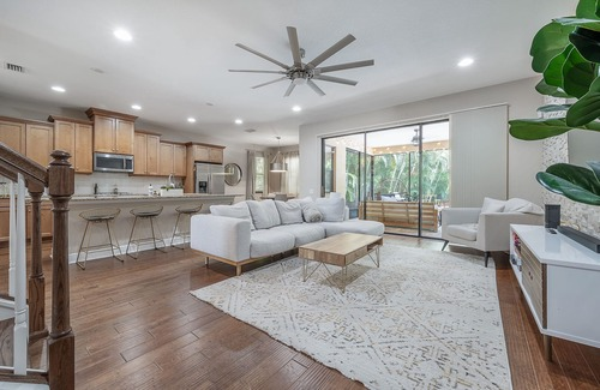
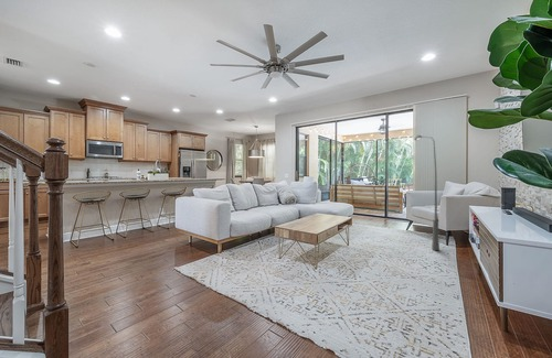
+ floor lamp [413,134,440,251]
